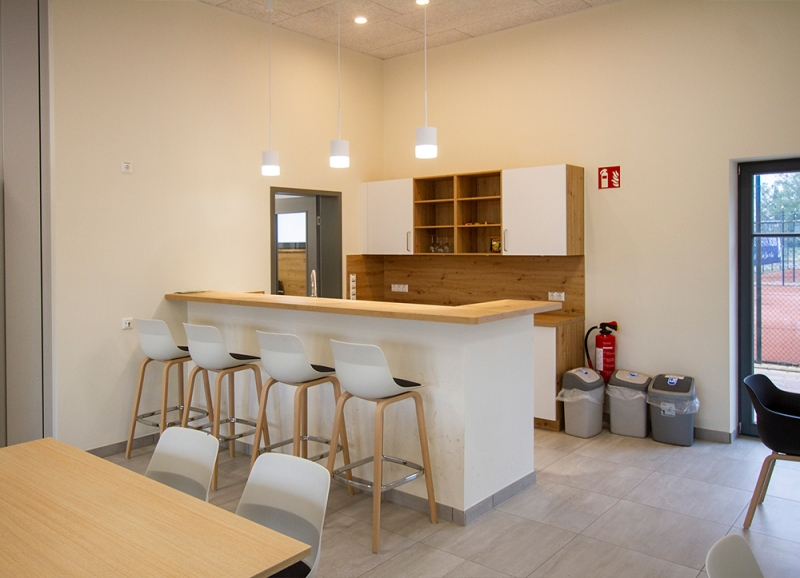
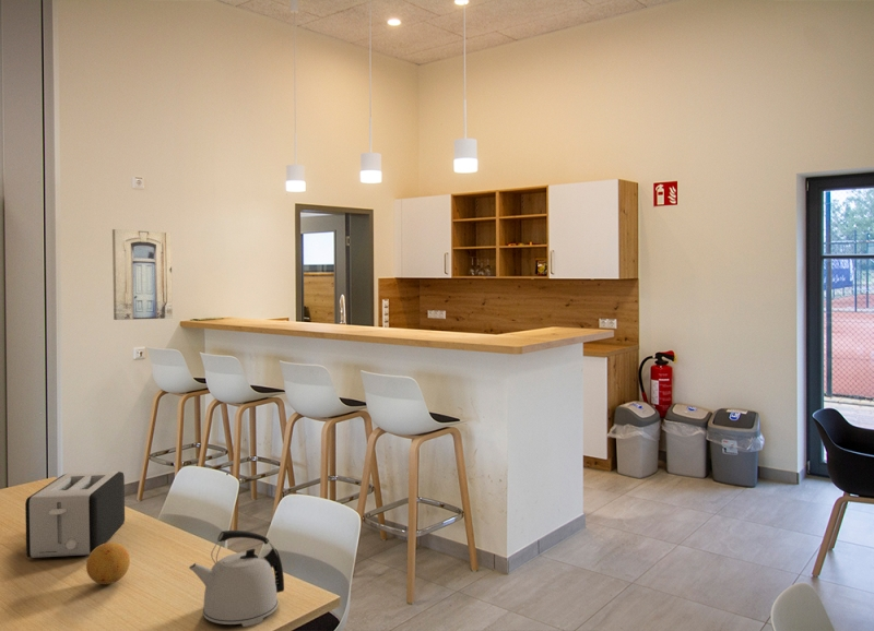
+ kettle [188,529,285,628]
+ wall art [111,228,174,321]
+ fruit [85,541,131,585]
+ toaster [24,471,126,559]
